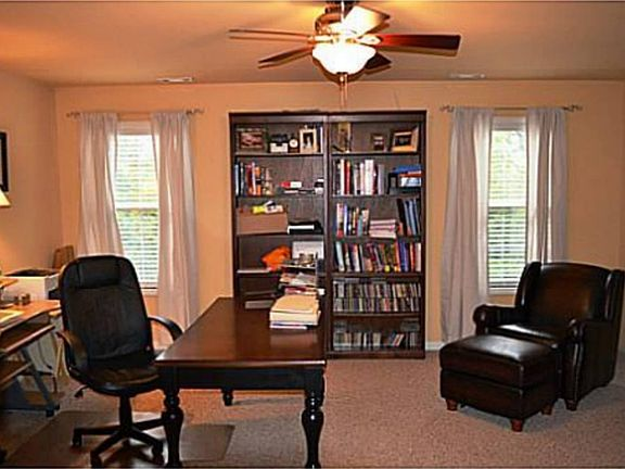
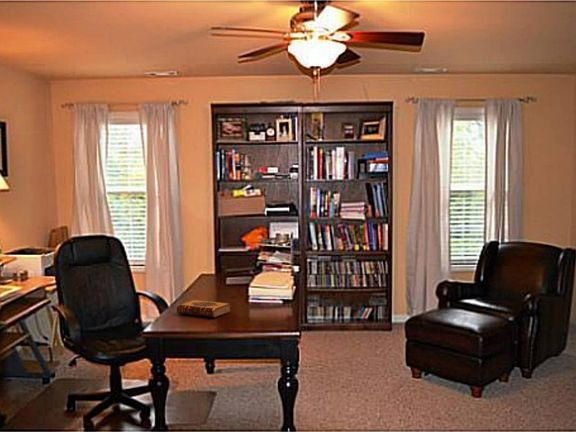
+ hardback book [175,299,231,319]
